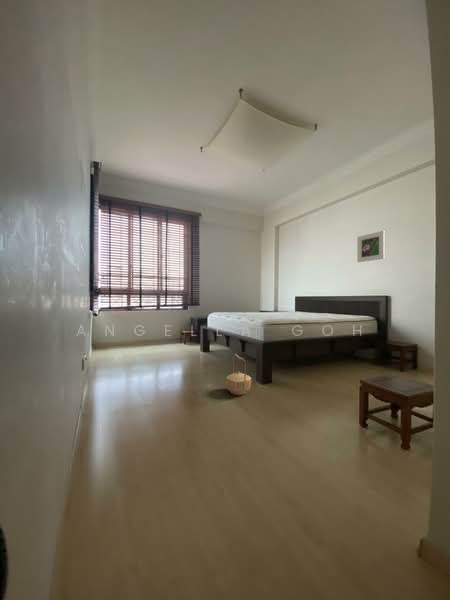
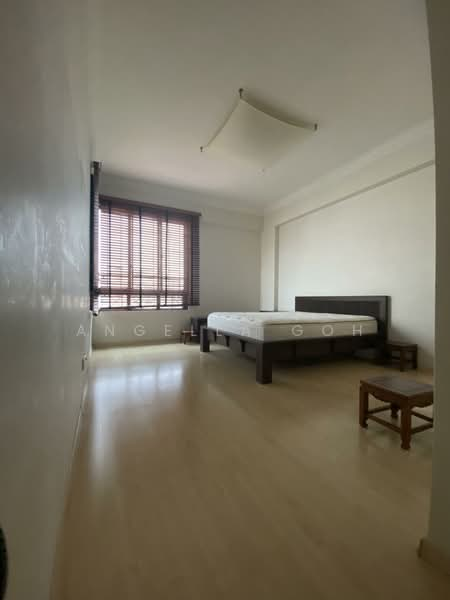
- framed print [356,230,385,263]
- basket [225,353,252,396]
